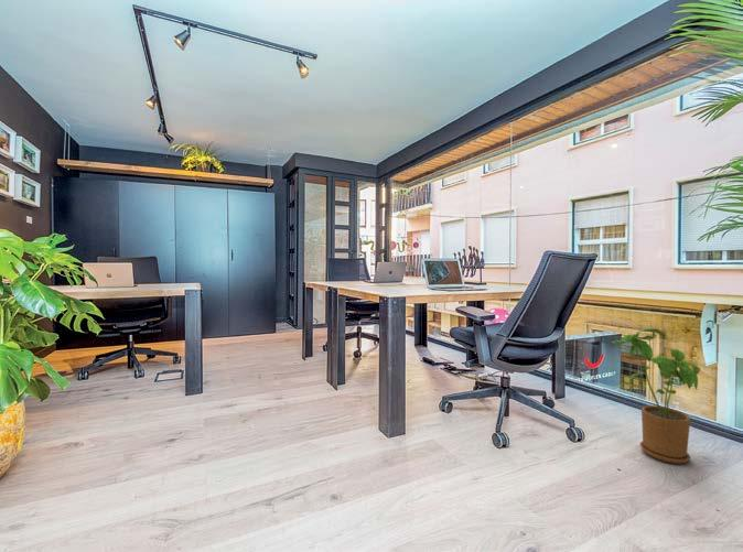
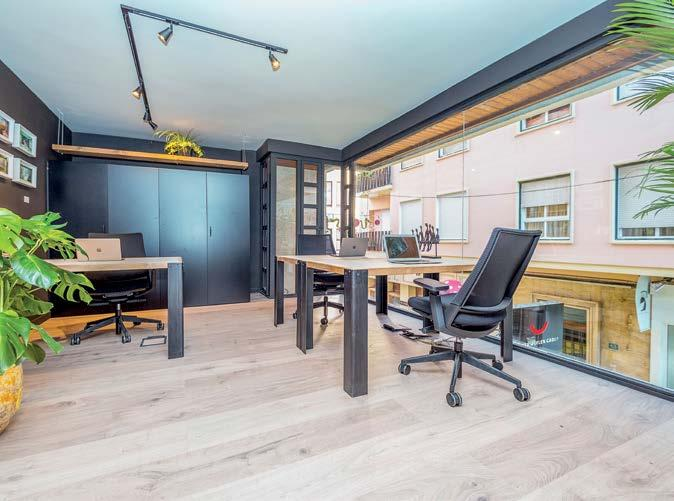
- house plant [611,327,701,465]
